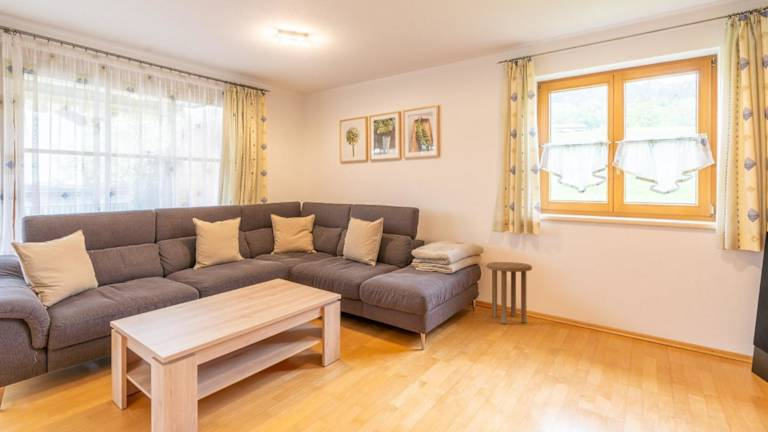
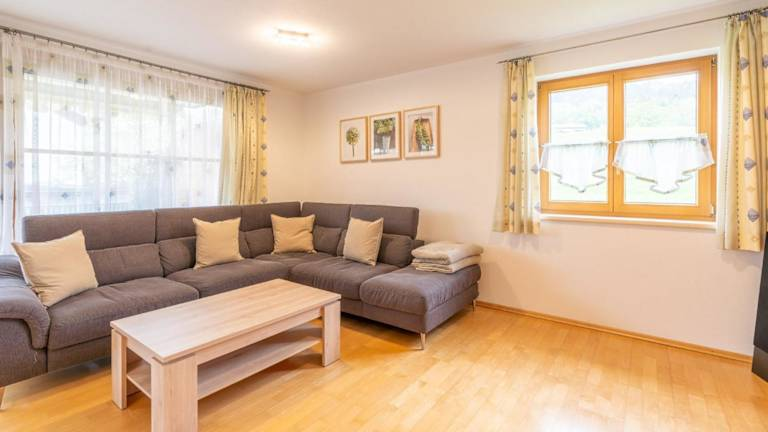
- side table [485,261,533,325]
